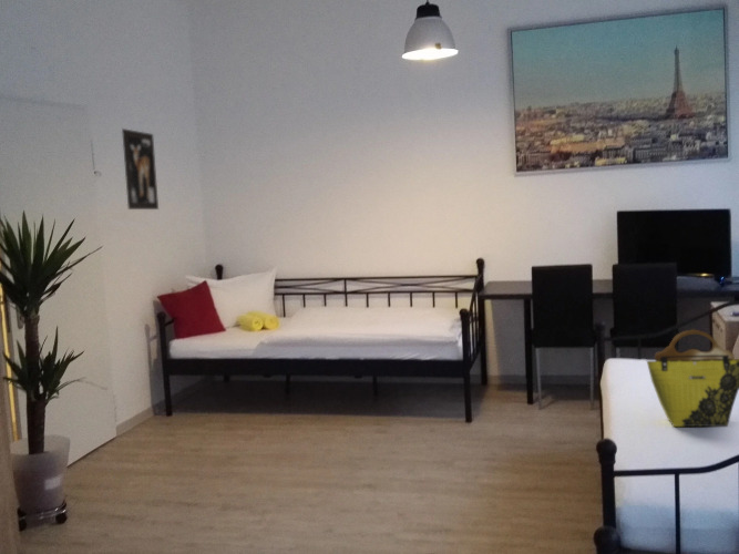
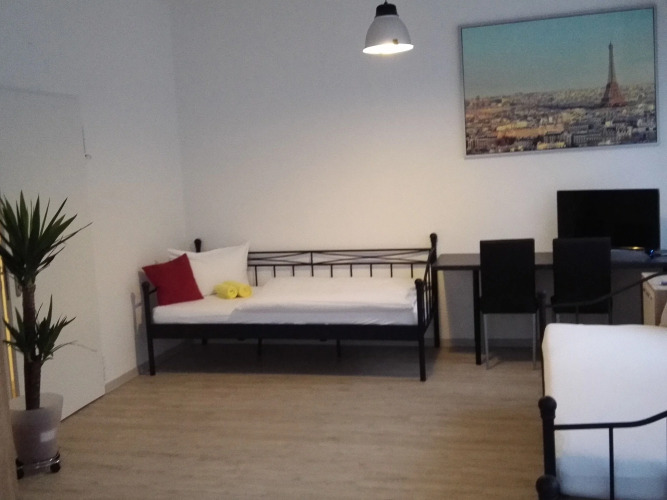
- wall art [121,127,160,211]
- tote bag [646,328,739,428]
